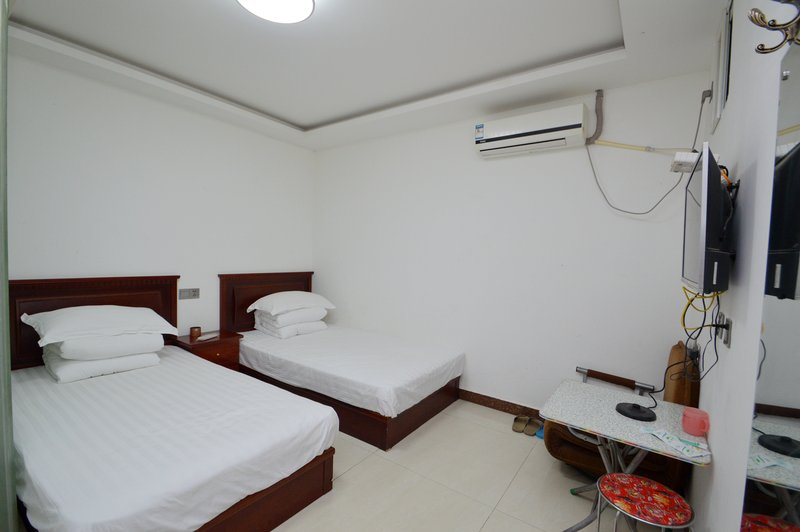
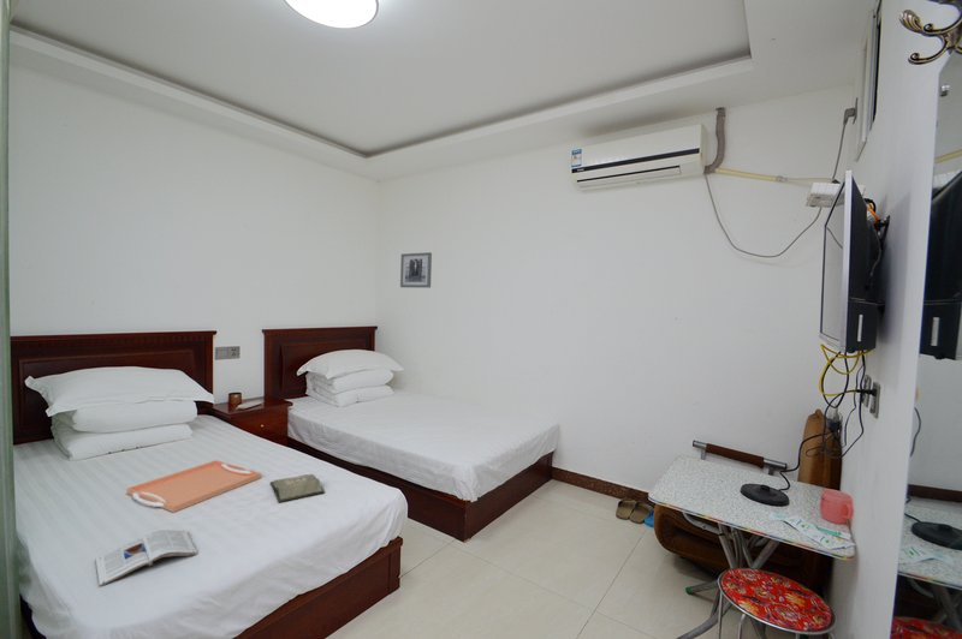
+ serving tray [126,459,262,513]
+ hardback book [269,473,326,503]
+ magazine [95,528,198,587]
+ wall art [399,251,433,288]
